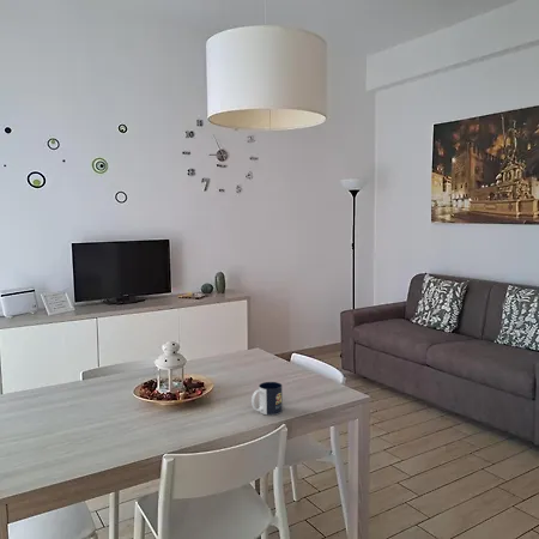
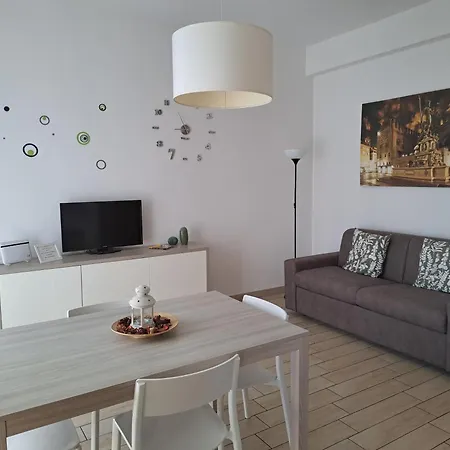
- mug [250,381,284,416]
